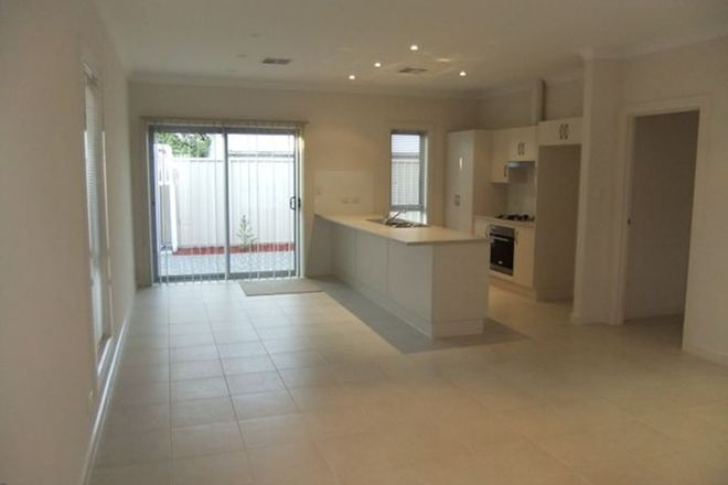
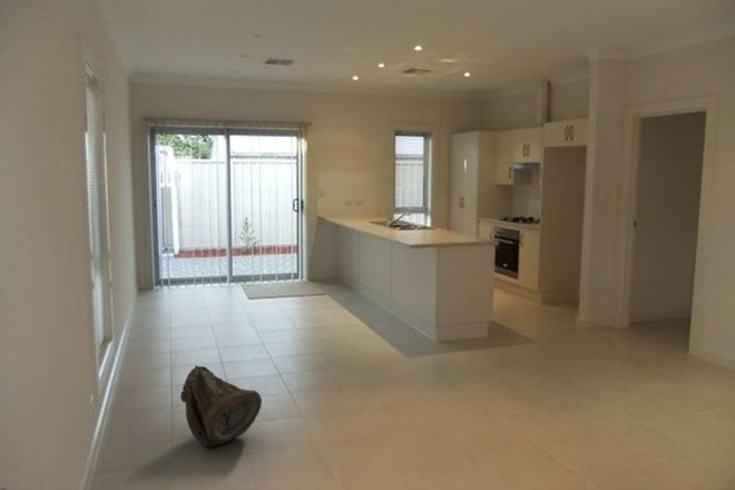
+ bag [179,364,263,448]
